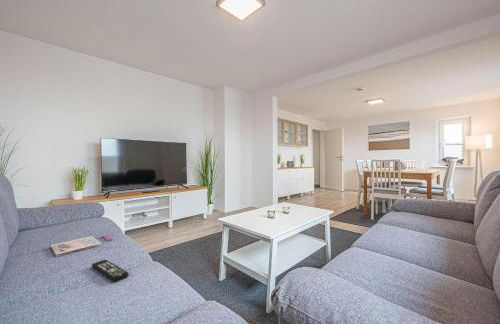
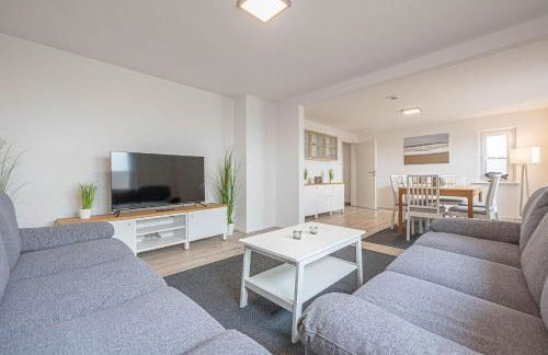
- magazine [50,234,114,258]
- remote control [91,259,130,283]
